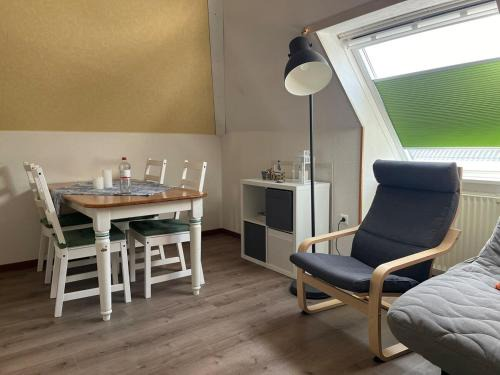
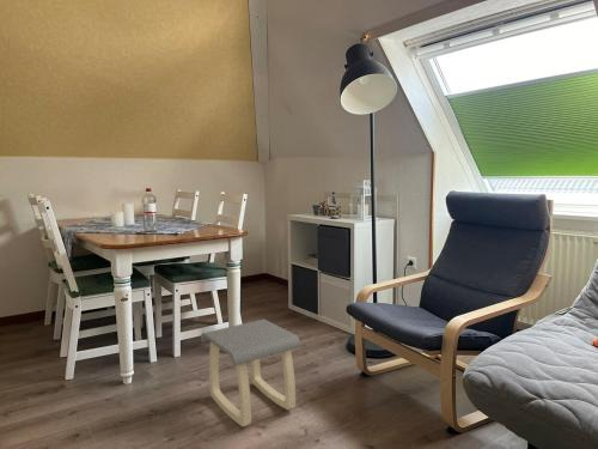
+ stool [200,317,301,427]
